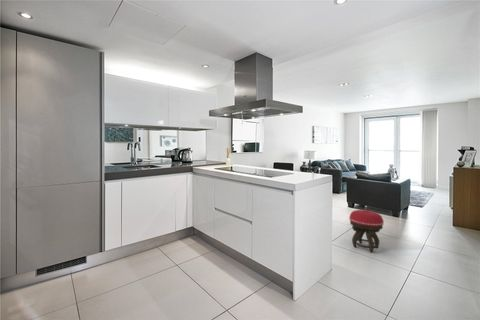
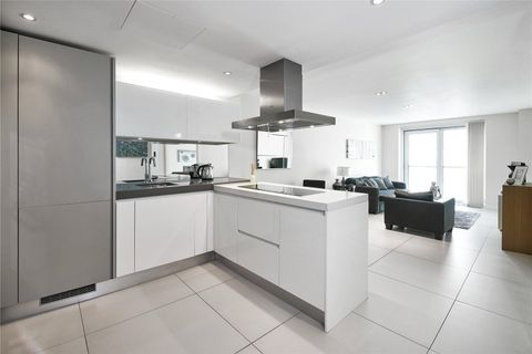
- stool [348,209,385,253]
